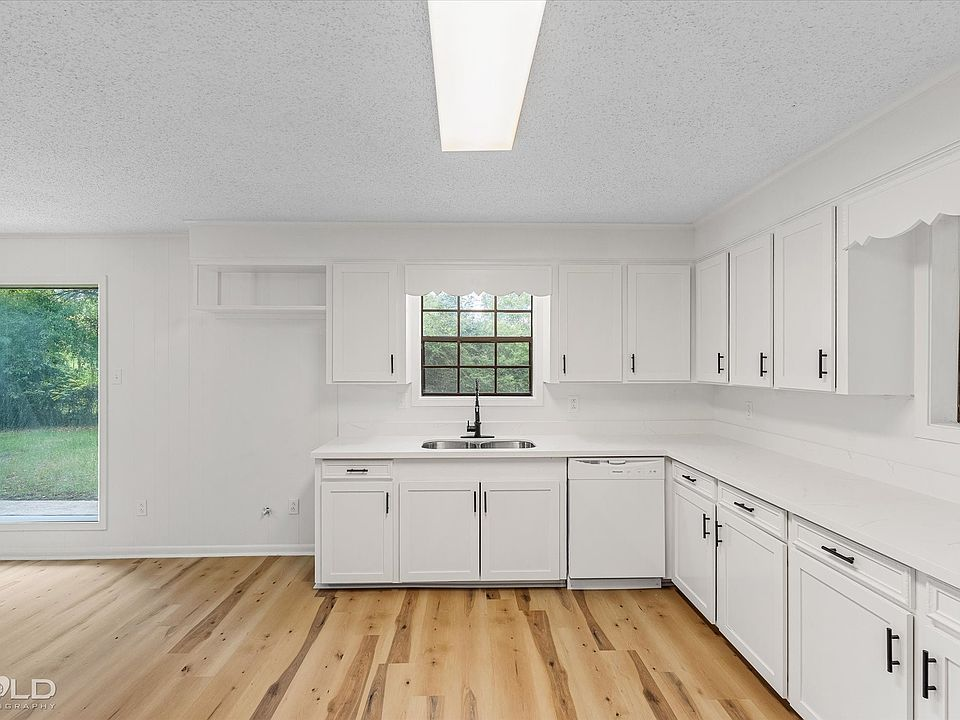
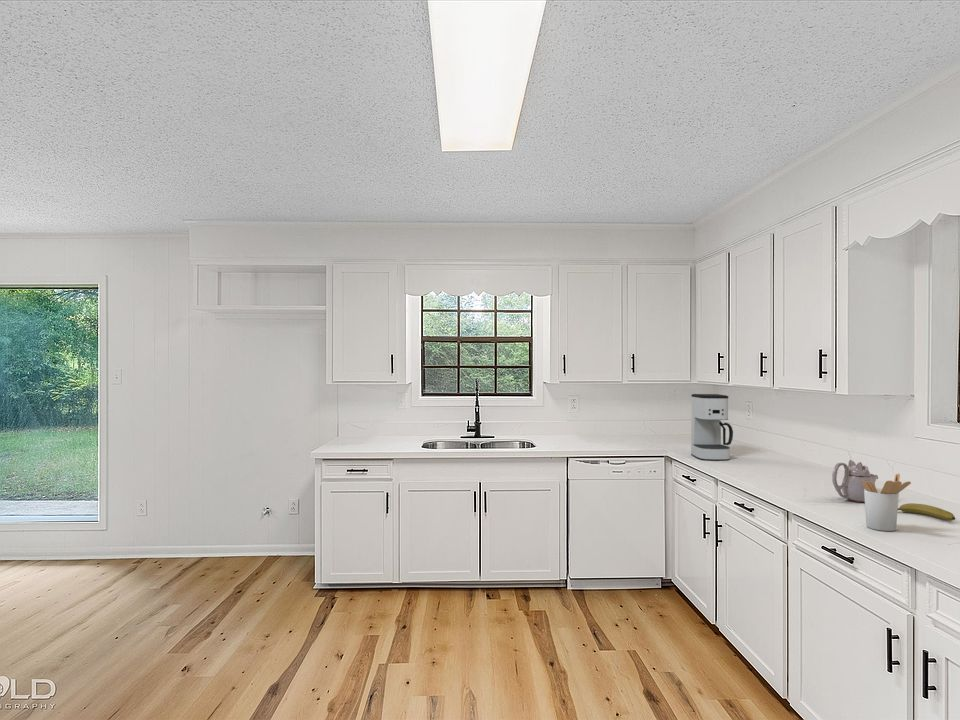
+ coffee maker [690,393,734,461]
+ teapot [831,459,879,503]
+ utensil holder [862,472,912,532]
+ fruit [898,502,956,522]
